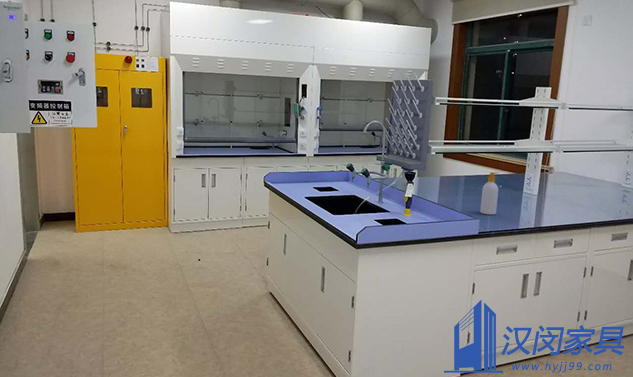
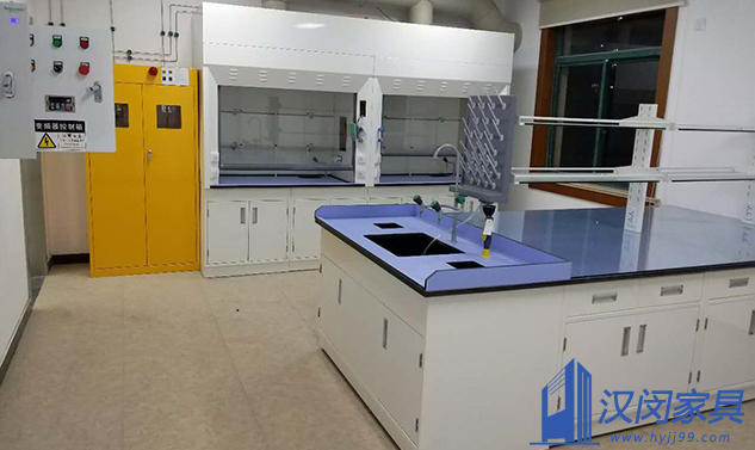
- soap bottle [479,171,501,216]
